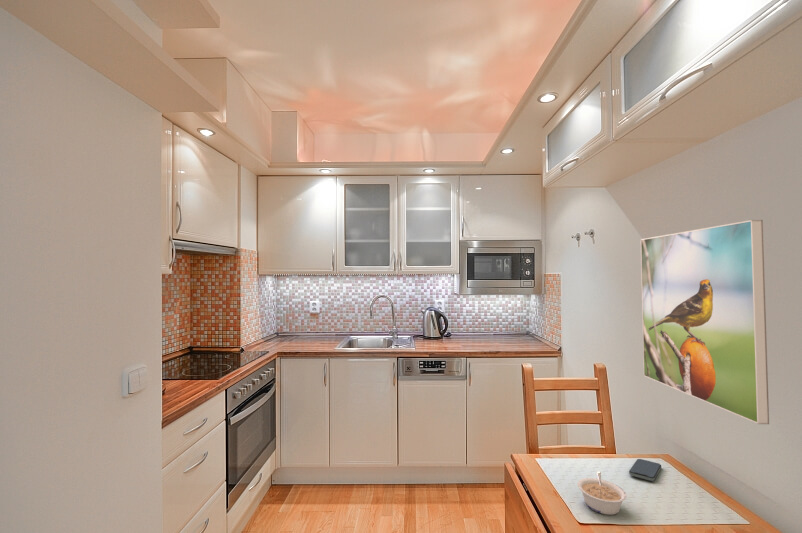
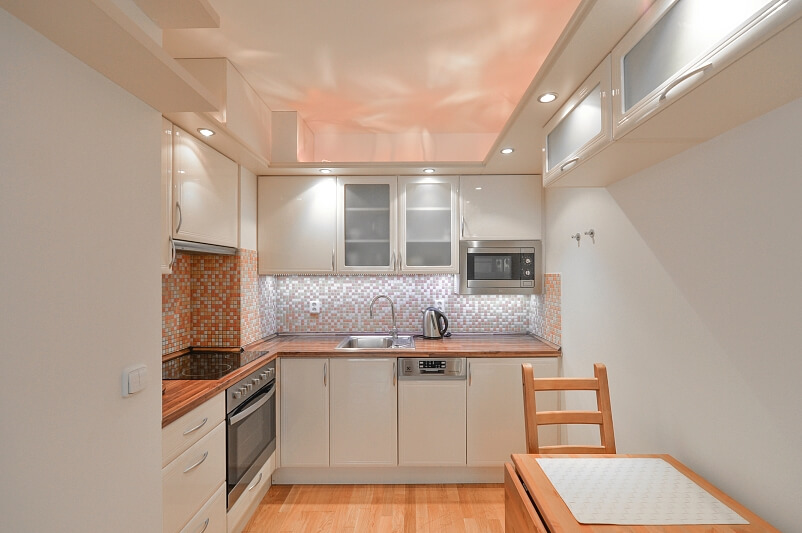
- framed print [640,219,770,425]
- legume [577,470,628,516]
- smartphone [628,458,662,482]
